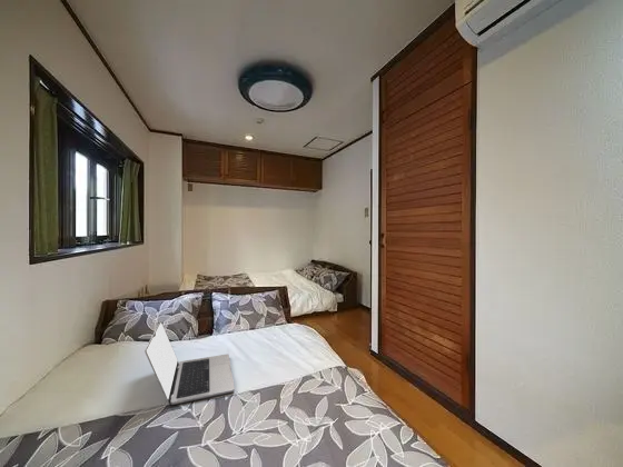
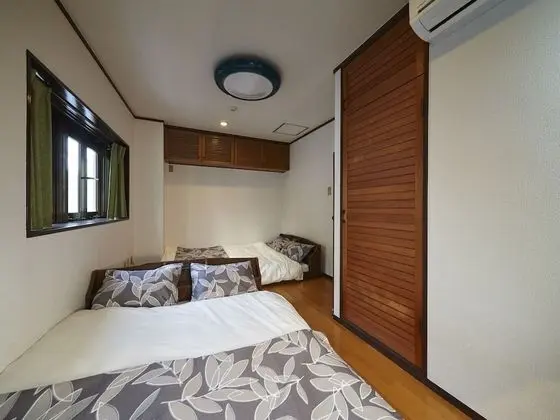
- laptop [144,320,236,406]
